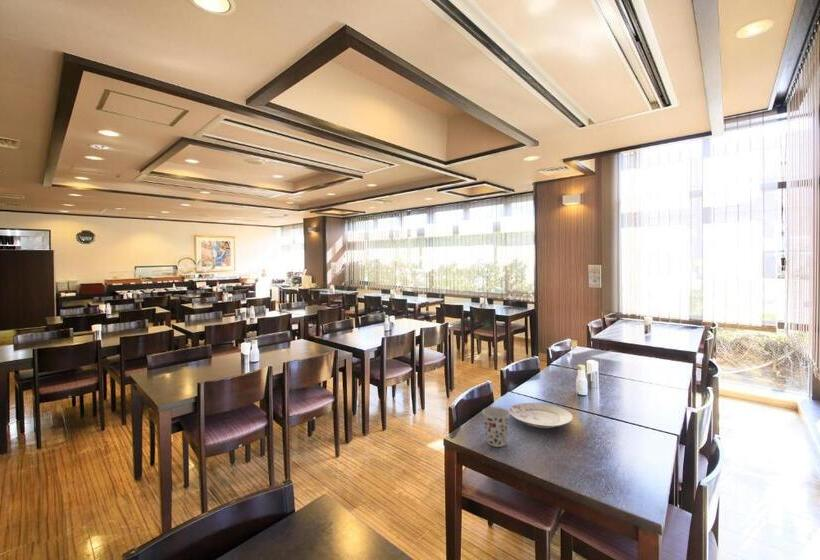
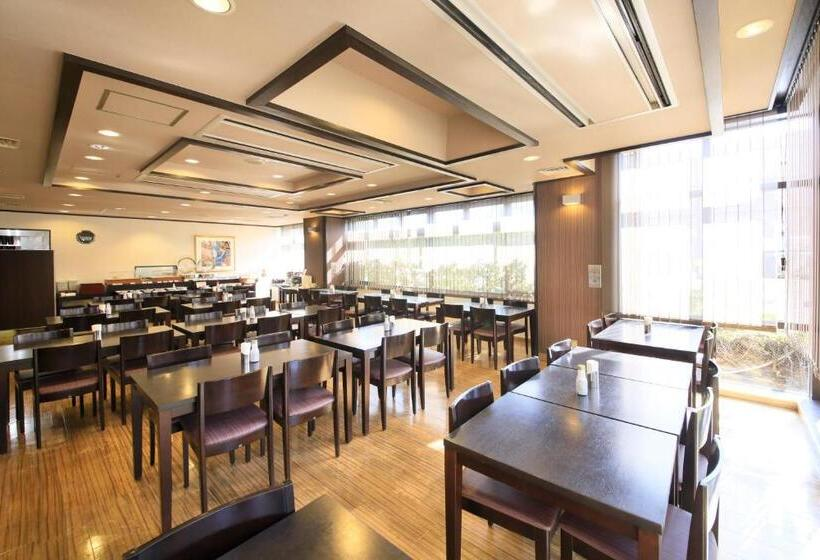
- plate [508,402,574,429]
- cup [481,406,511,448]
